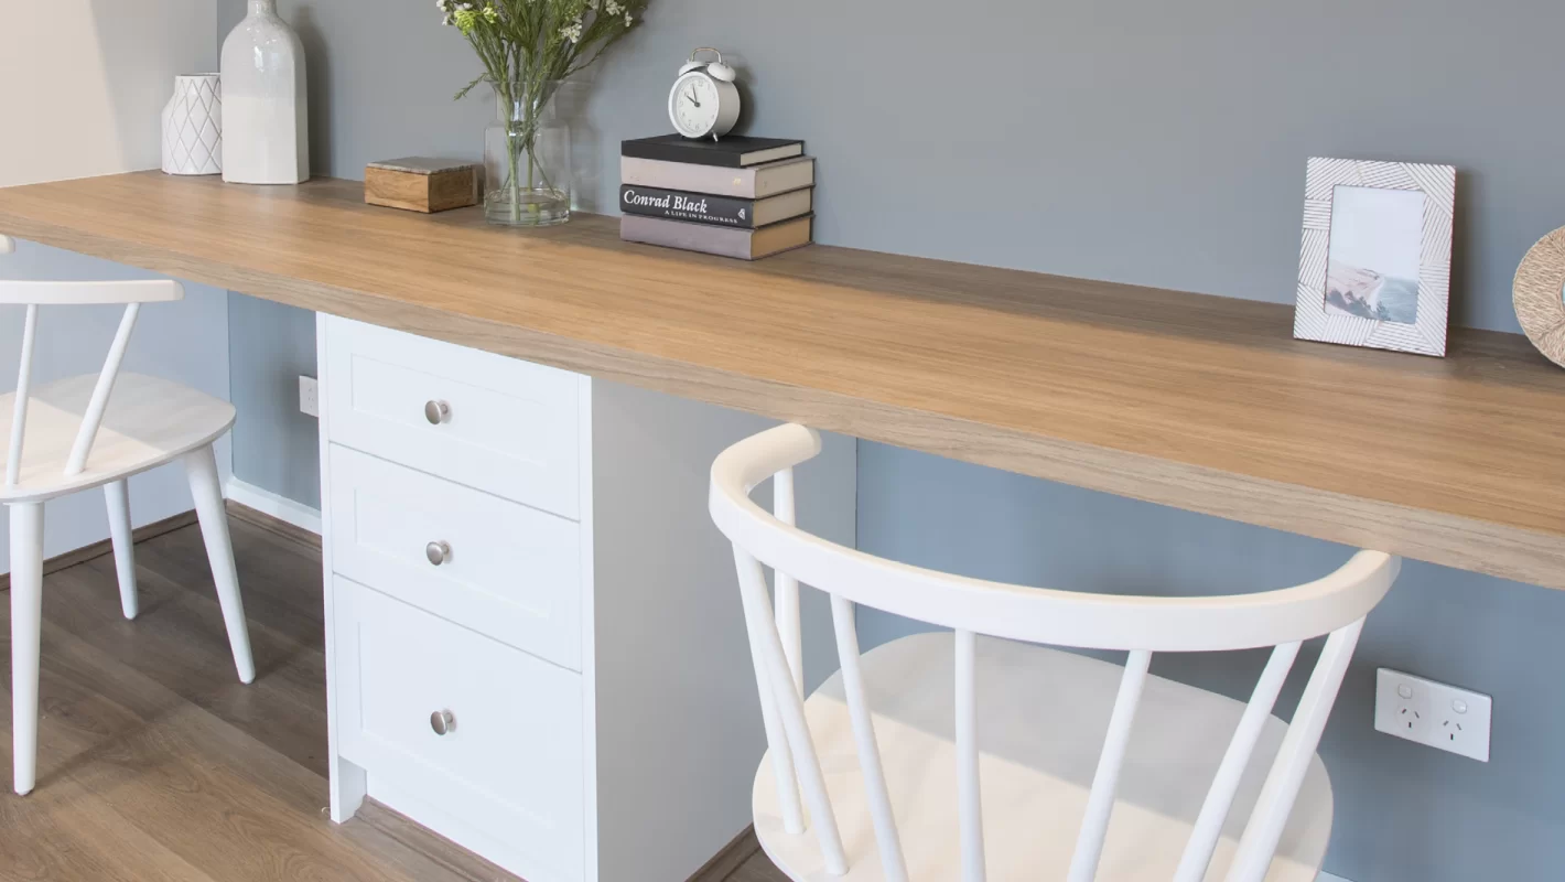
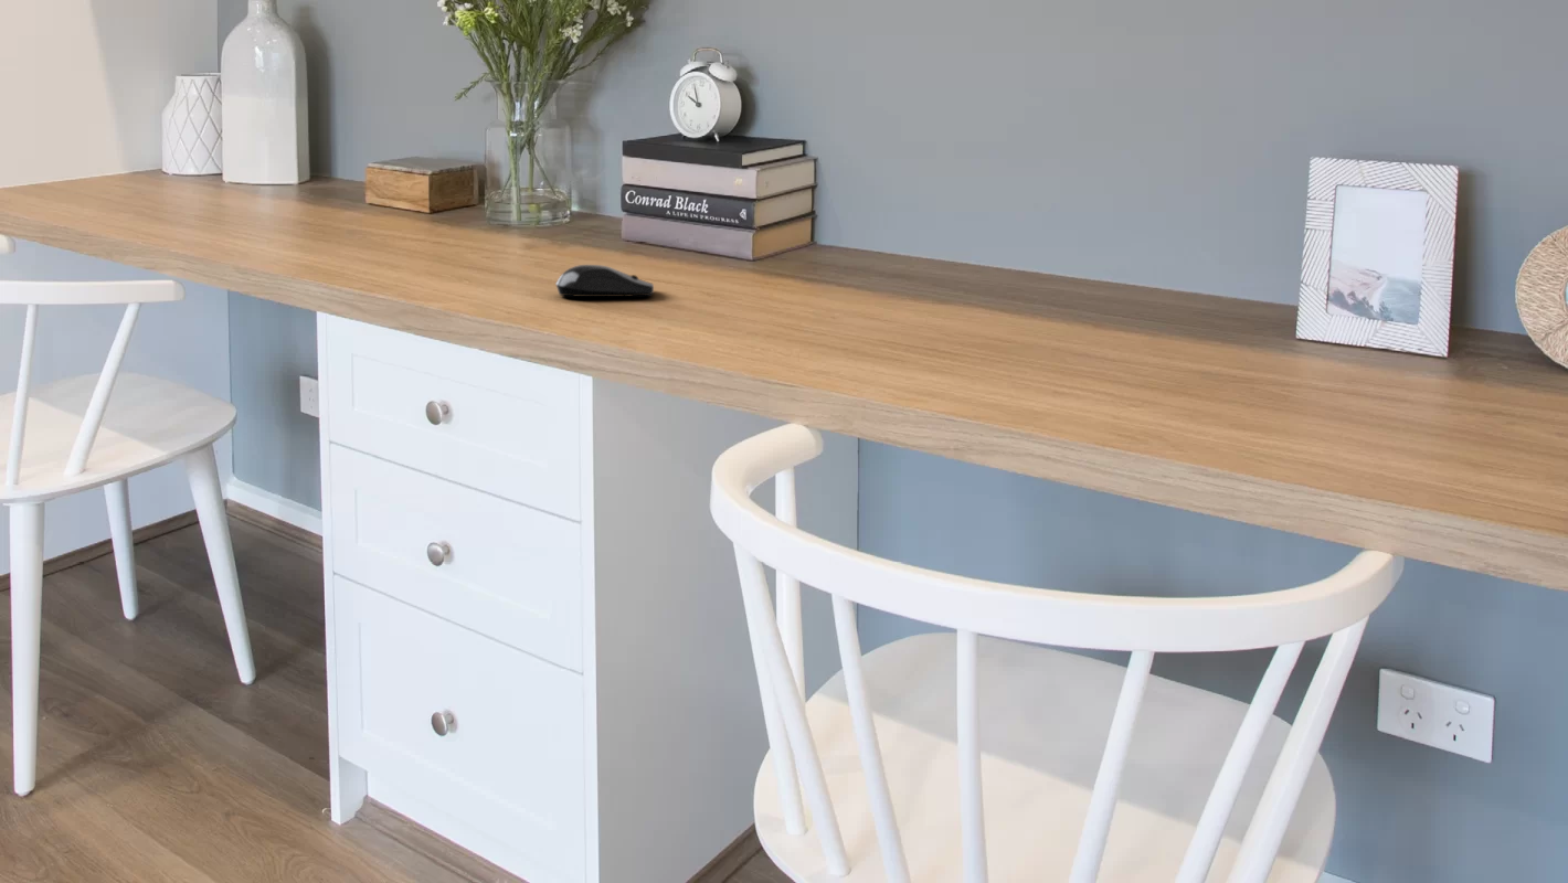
+ computer mouse [554,264,655,298]
